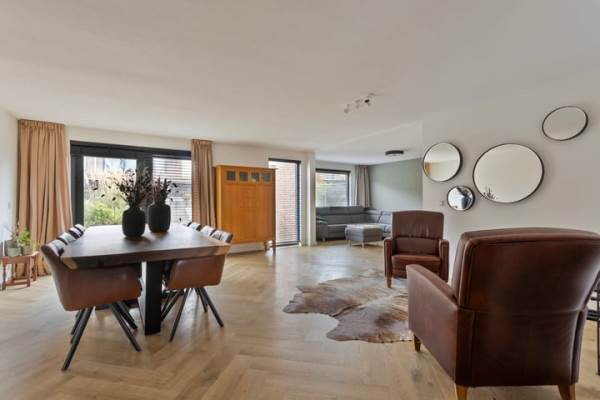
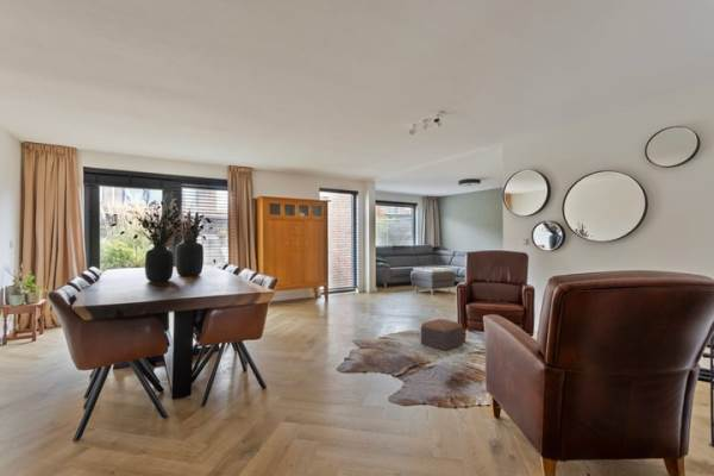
+ footstool [420,318,464,352]
